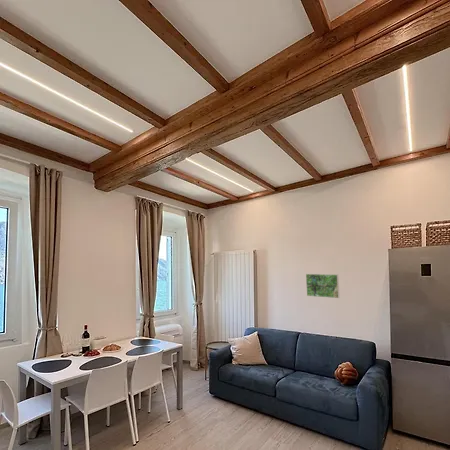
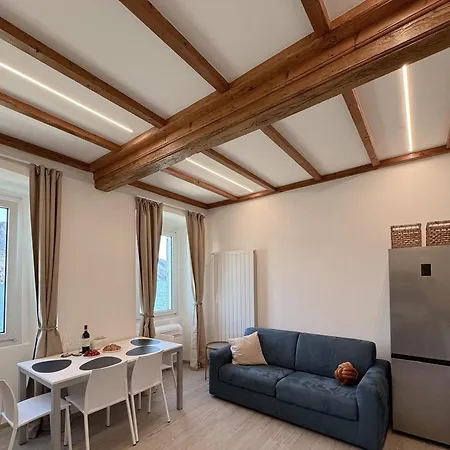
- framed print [305,273,341,299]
